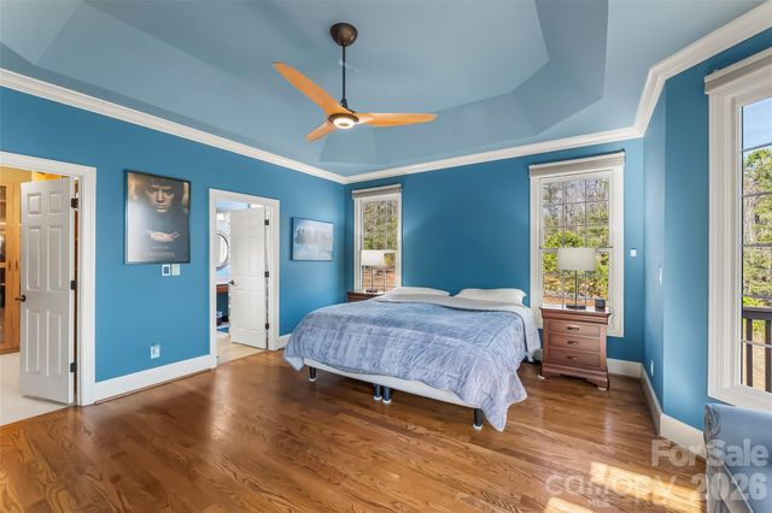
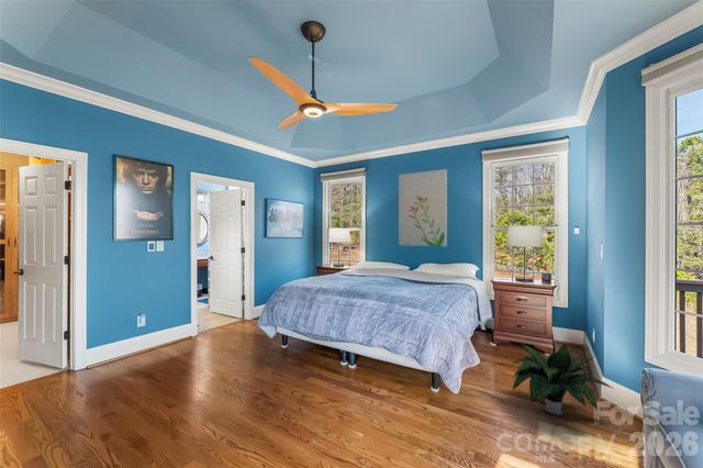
+ wall art [398,168,448,247]
+ potted plant [510,342,615,416]
